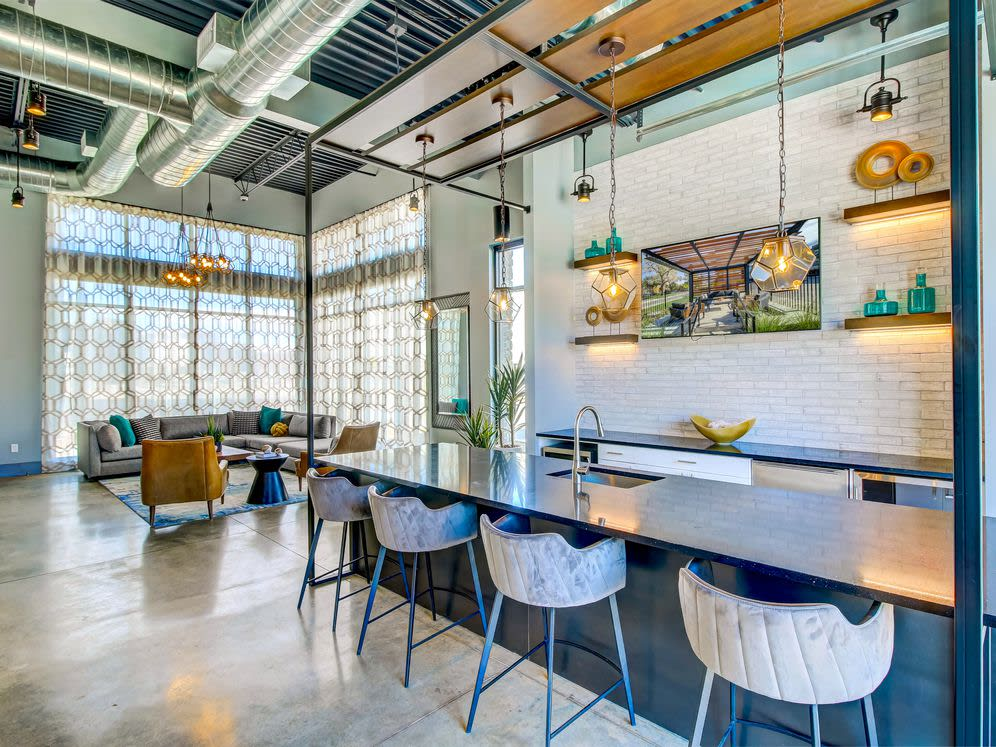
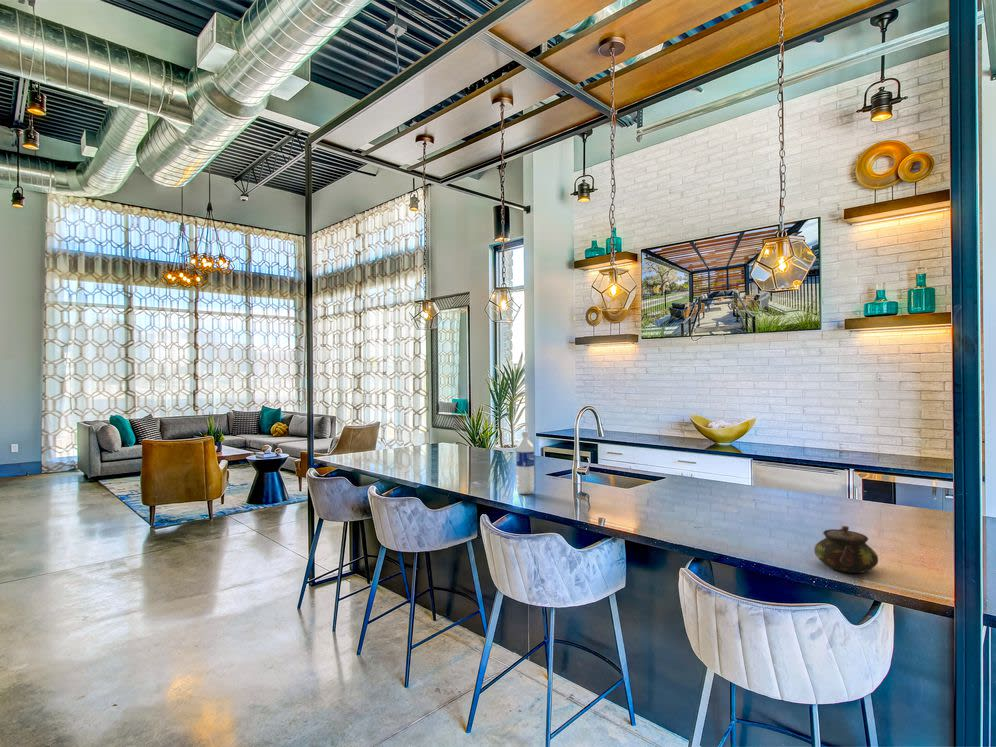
+ water bottle [515,430,535,495]
+ teapot [813,525,879,574]
